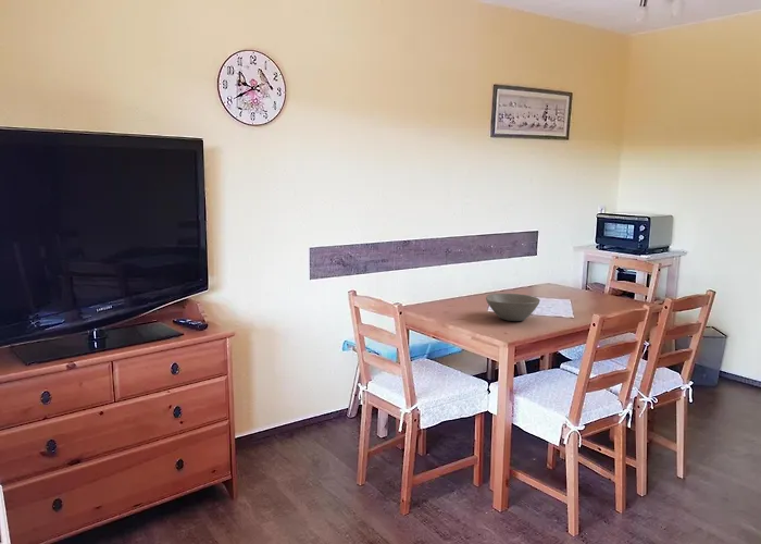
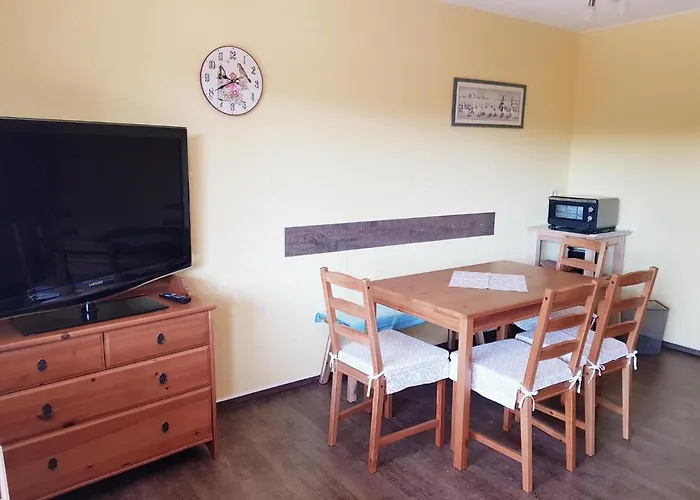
- bowl [485,293,541,322]
